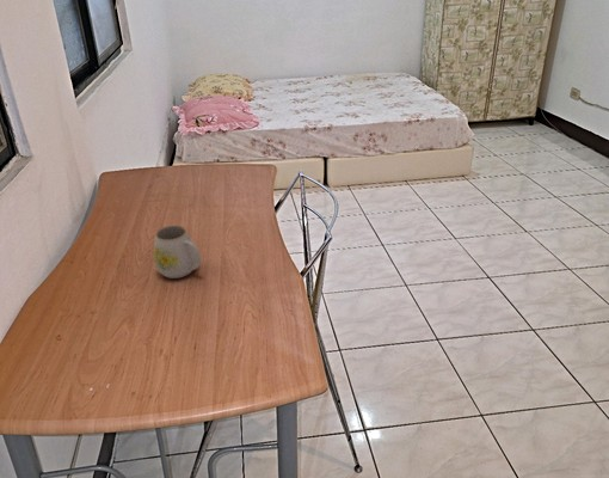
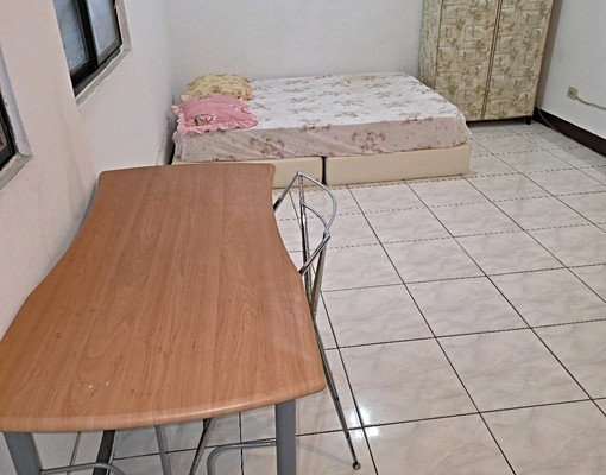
- mug [153,225,202,280]
